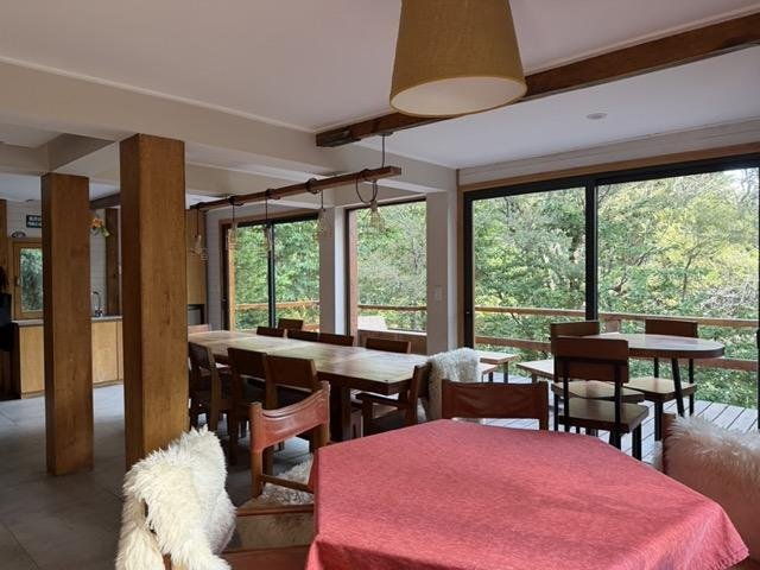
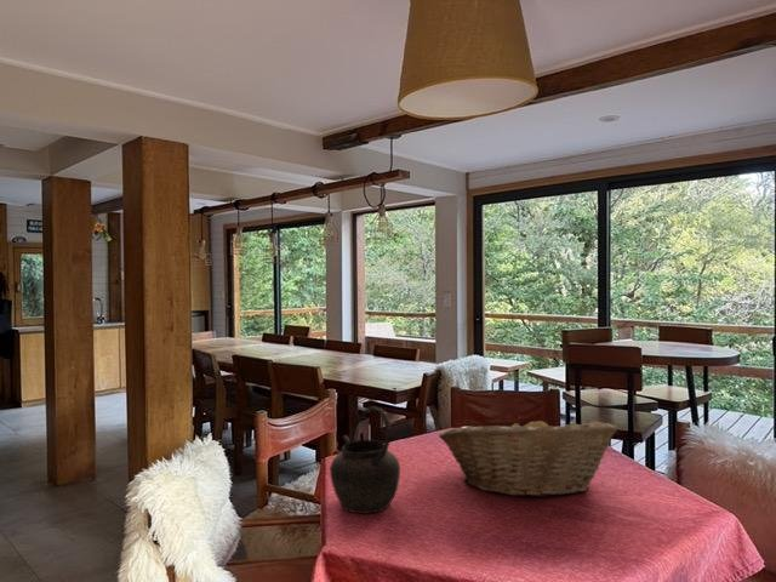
+ fruit basket [438,413,620,498]
+ kettle [329,405,401,514]
